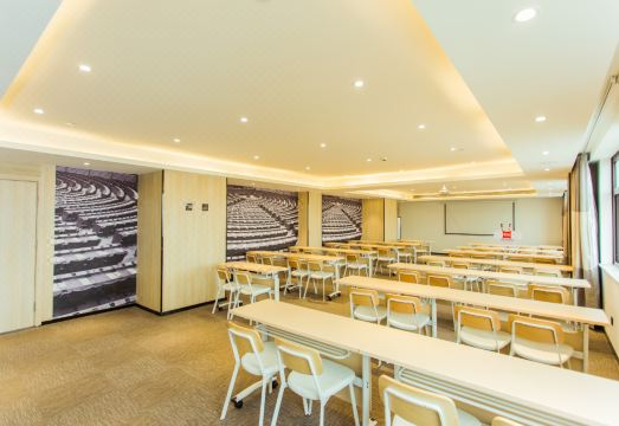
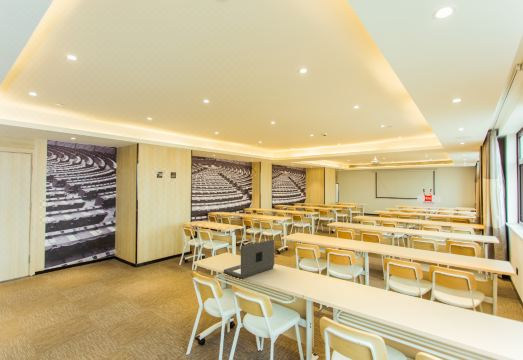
+ laptop [223,238,275,280]
